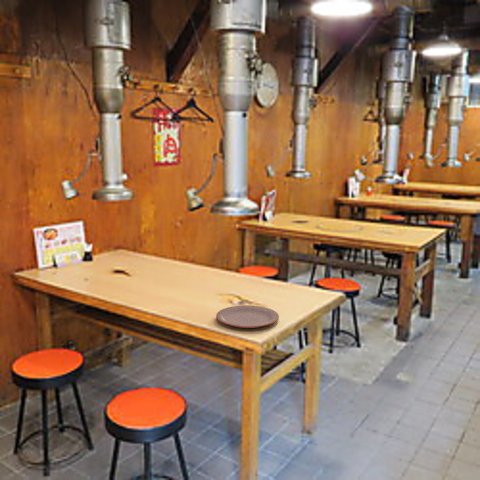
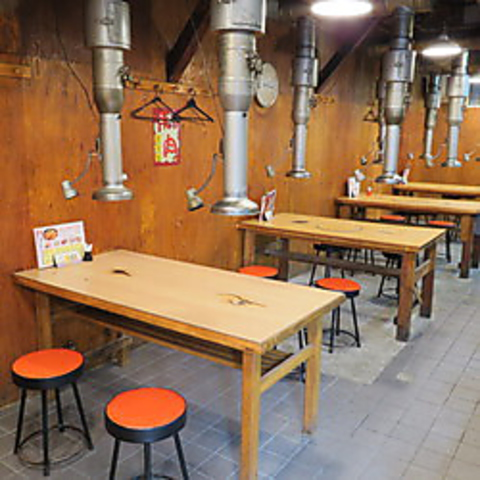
- plate [215,304,280,329]
